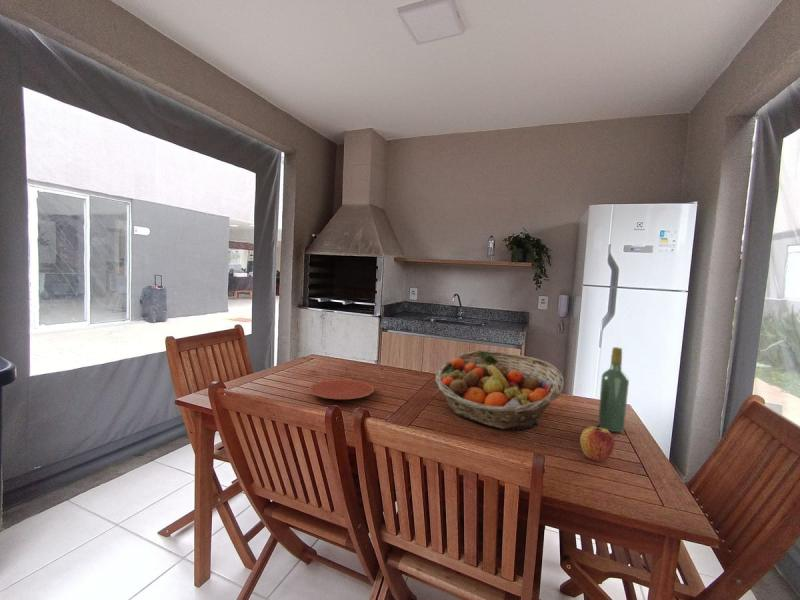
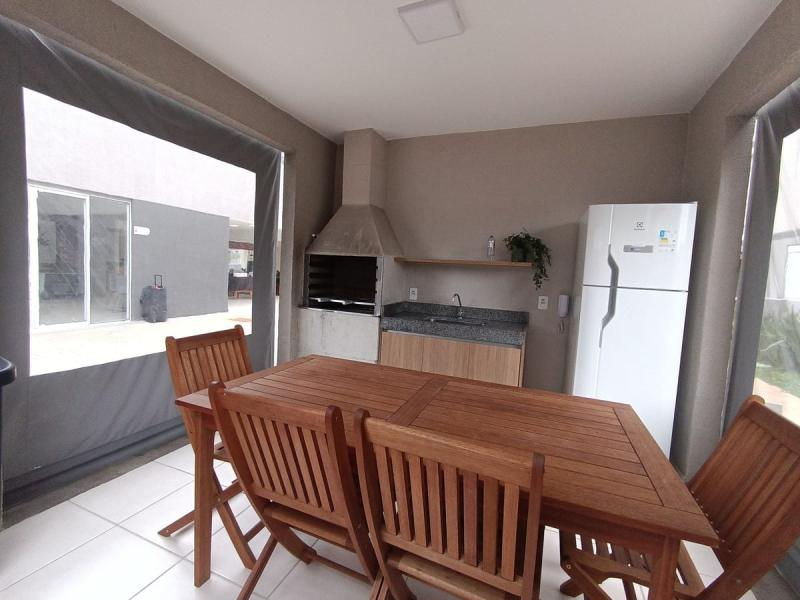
- wine bottle [597,346,630,433]
- apple [579,425,615,462]
- plate [307,378,375,400]
- fruit basket [434,350,565,430]
